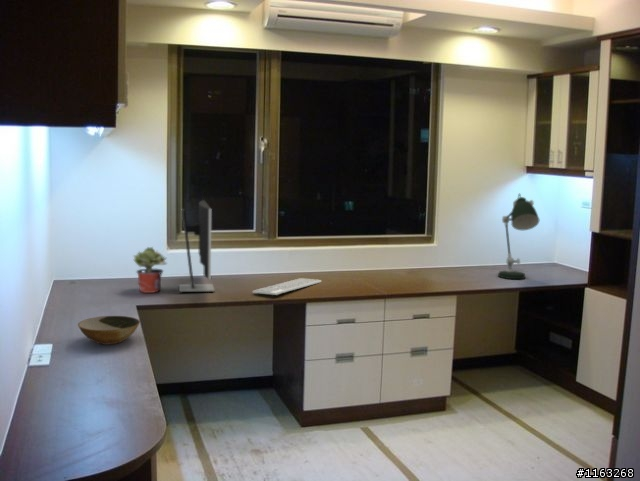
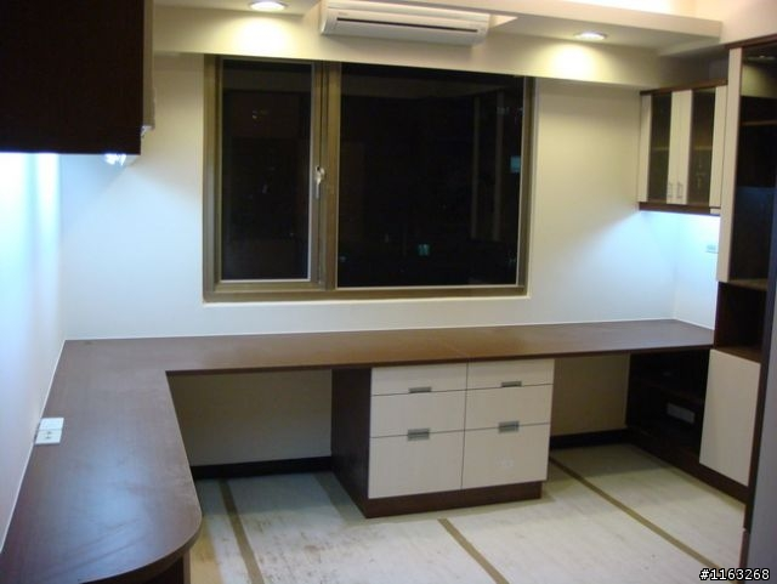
- computer monitor [178,199,216,294]
- potted plant [132,246,168,294]
- bowl [77,315,141,346]
- desk lamp [497,193,540,280]
- keyboard [252,277,322,296]
